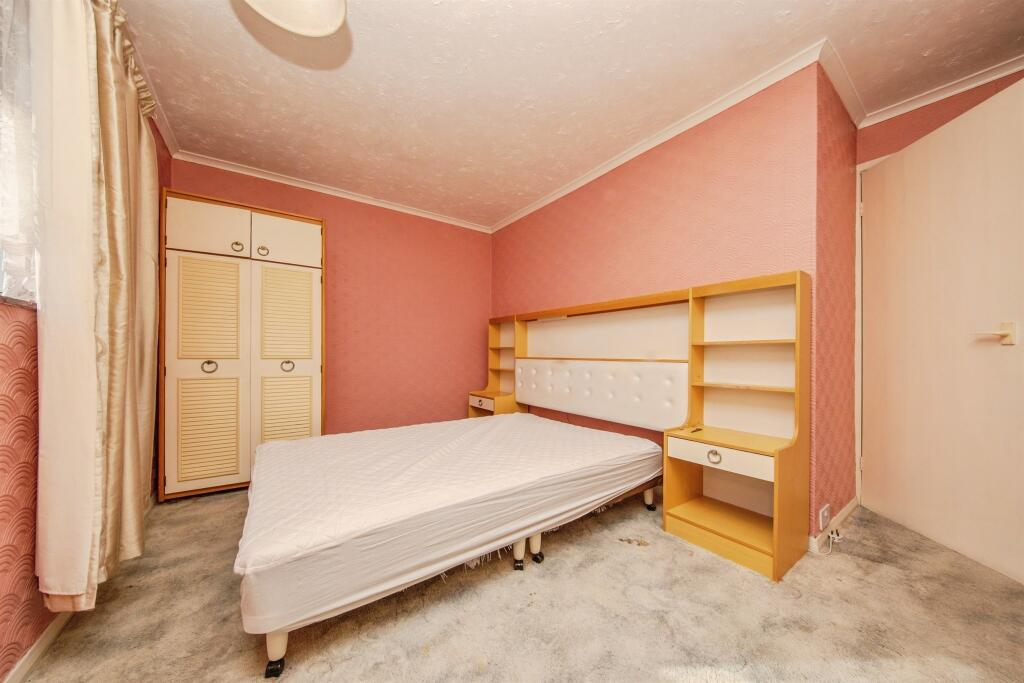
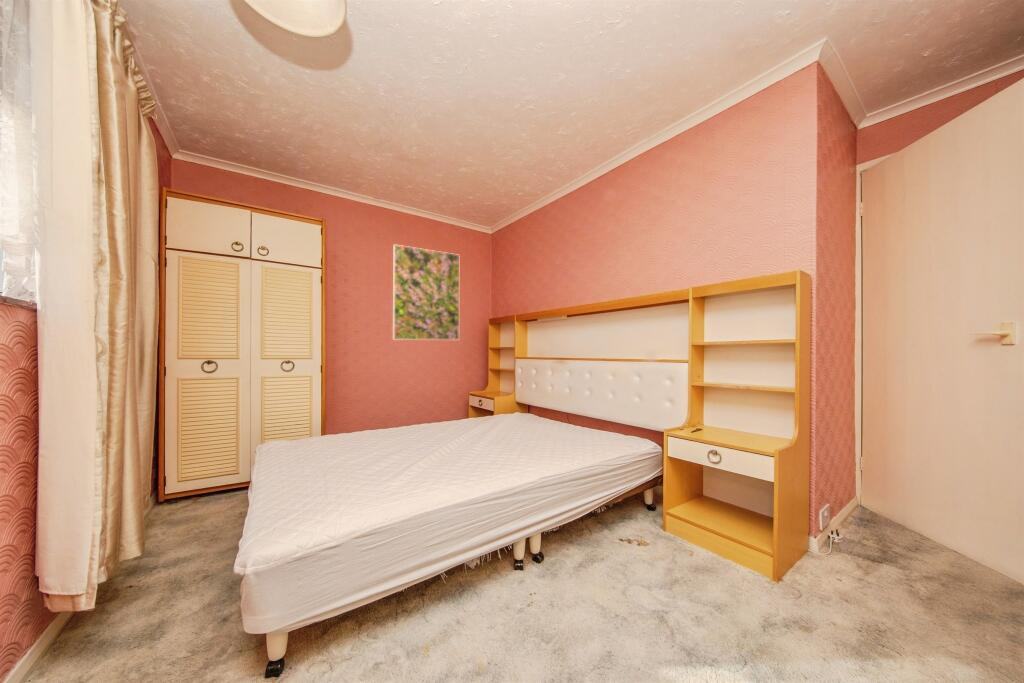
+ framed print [392,243,460,341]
